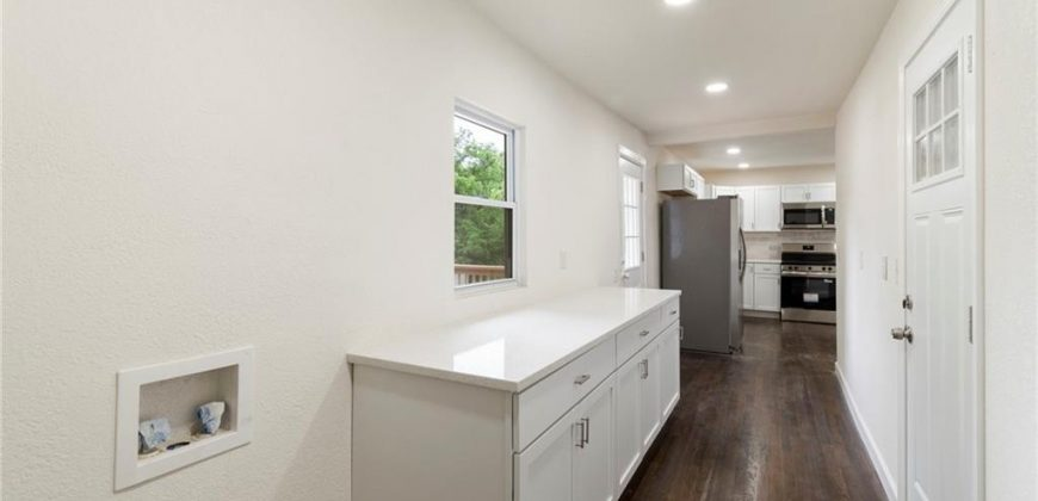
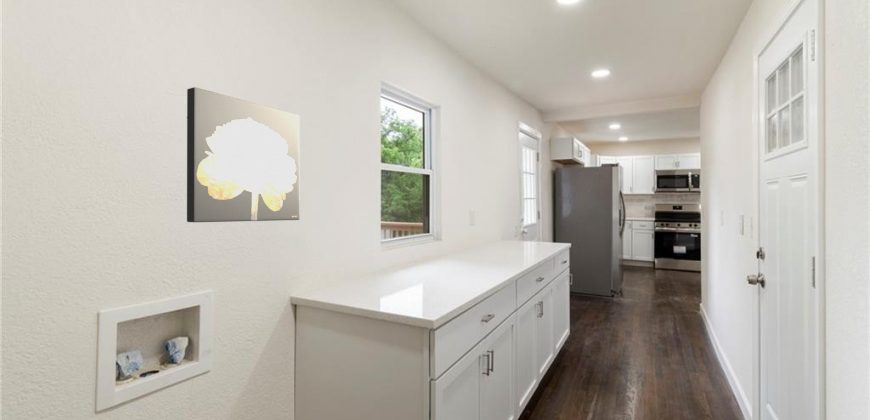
+ wall art [186,86,301,223]
